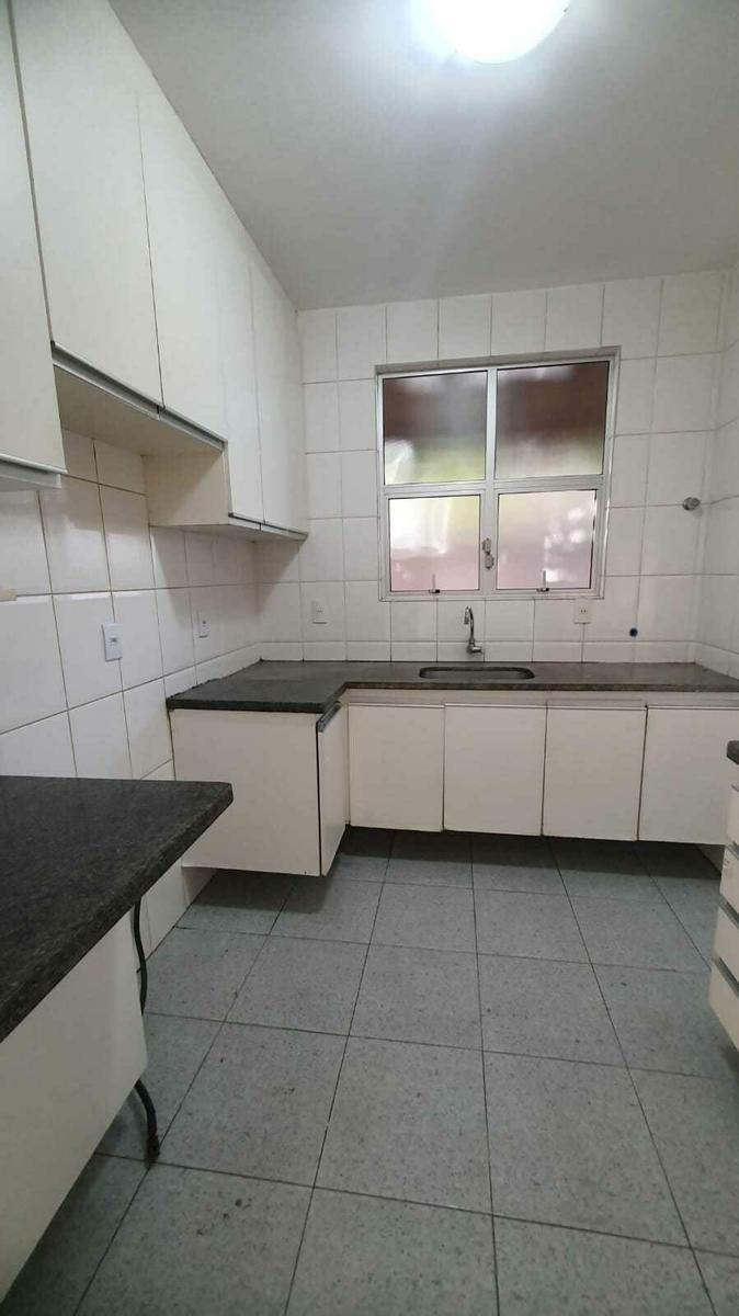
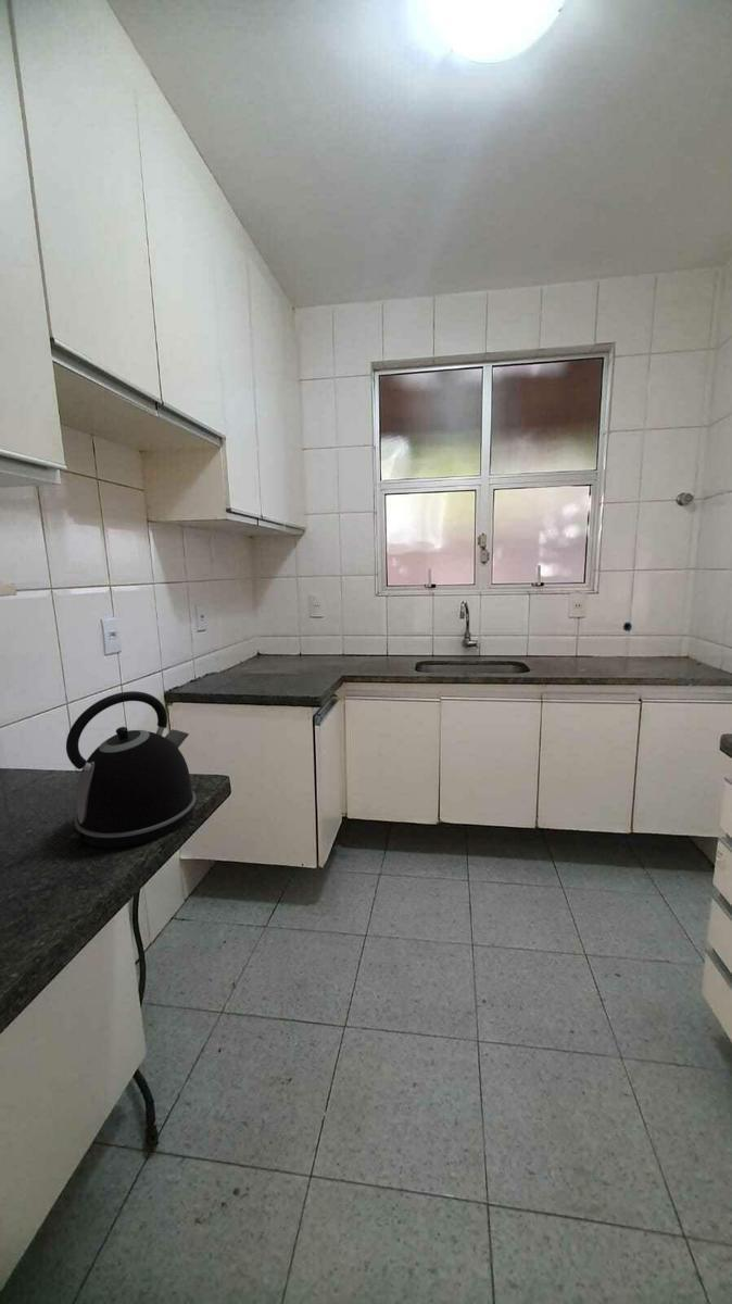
+ kettle [65,690,197,849]
